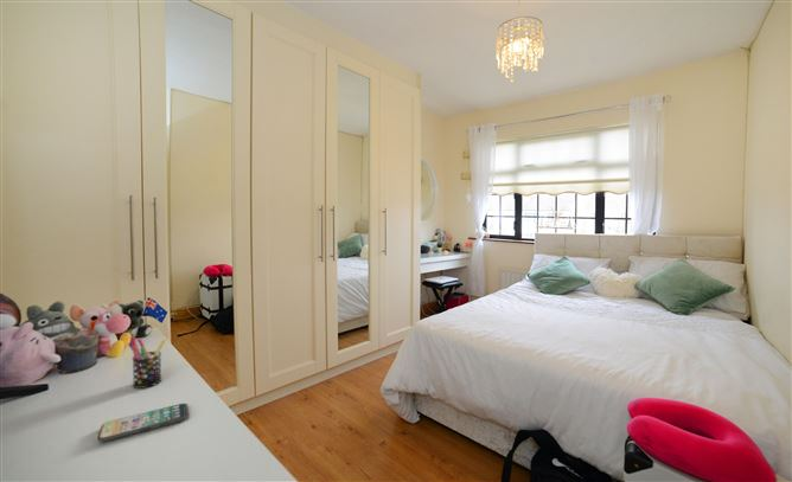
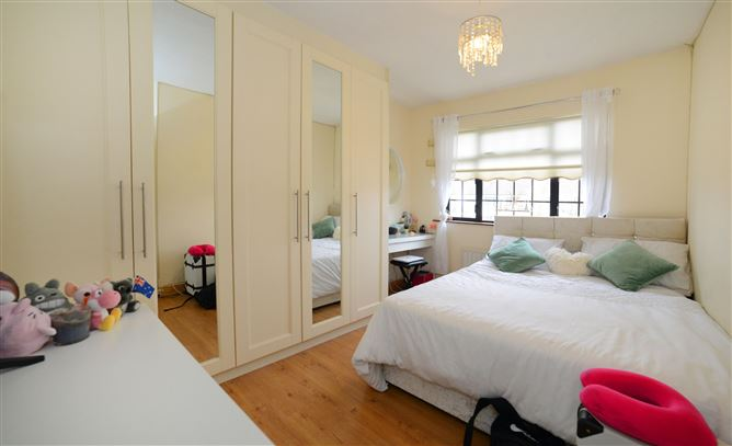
- pen holder [127,335,167,390]
- smartphone [96,403,190,443]
